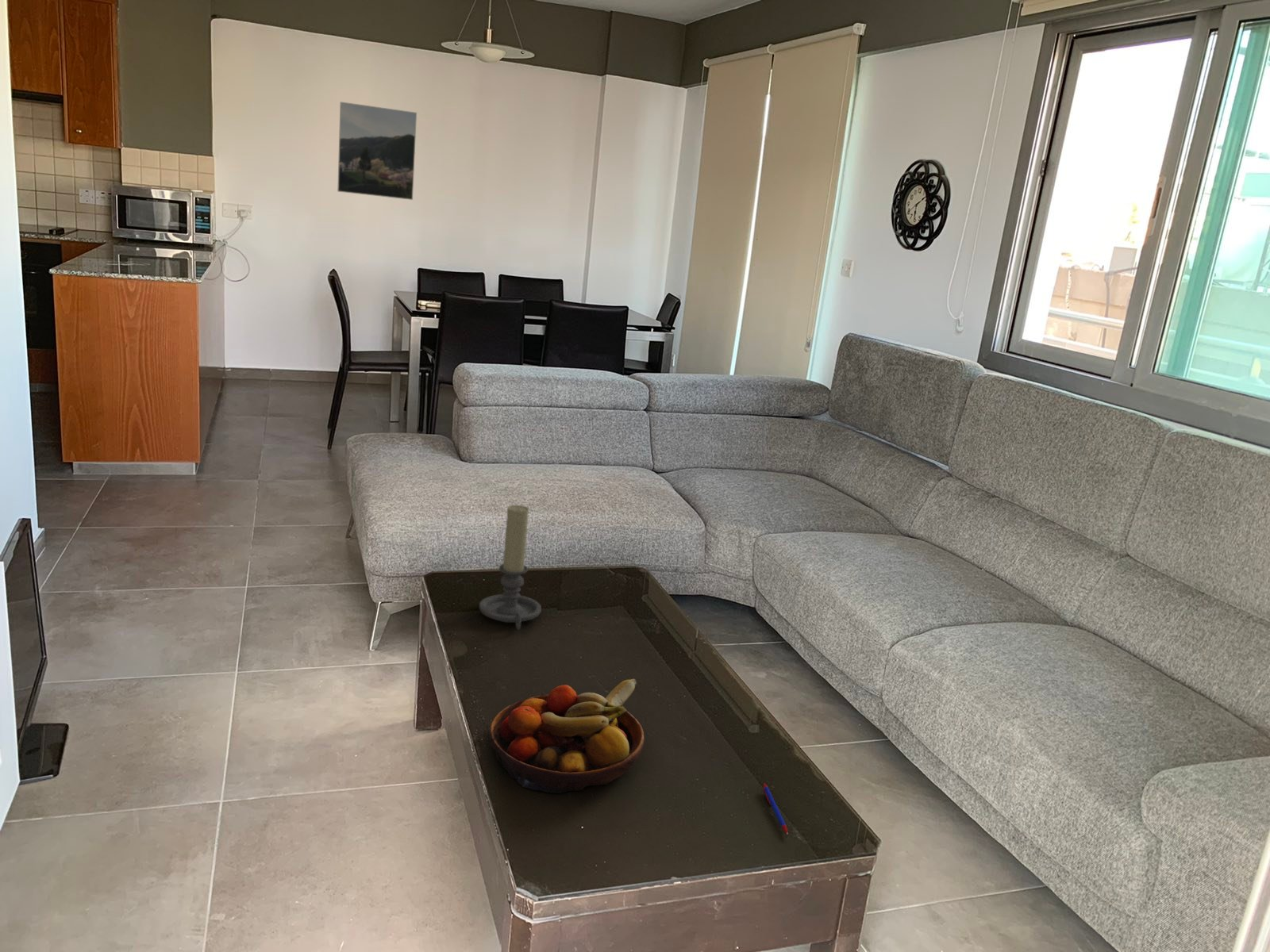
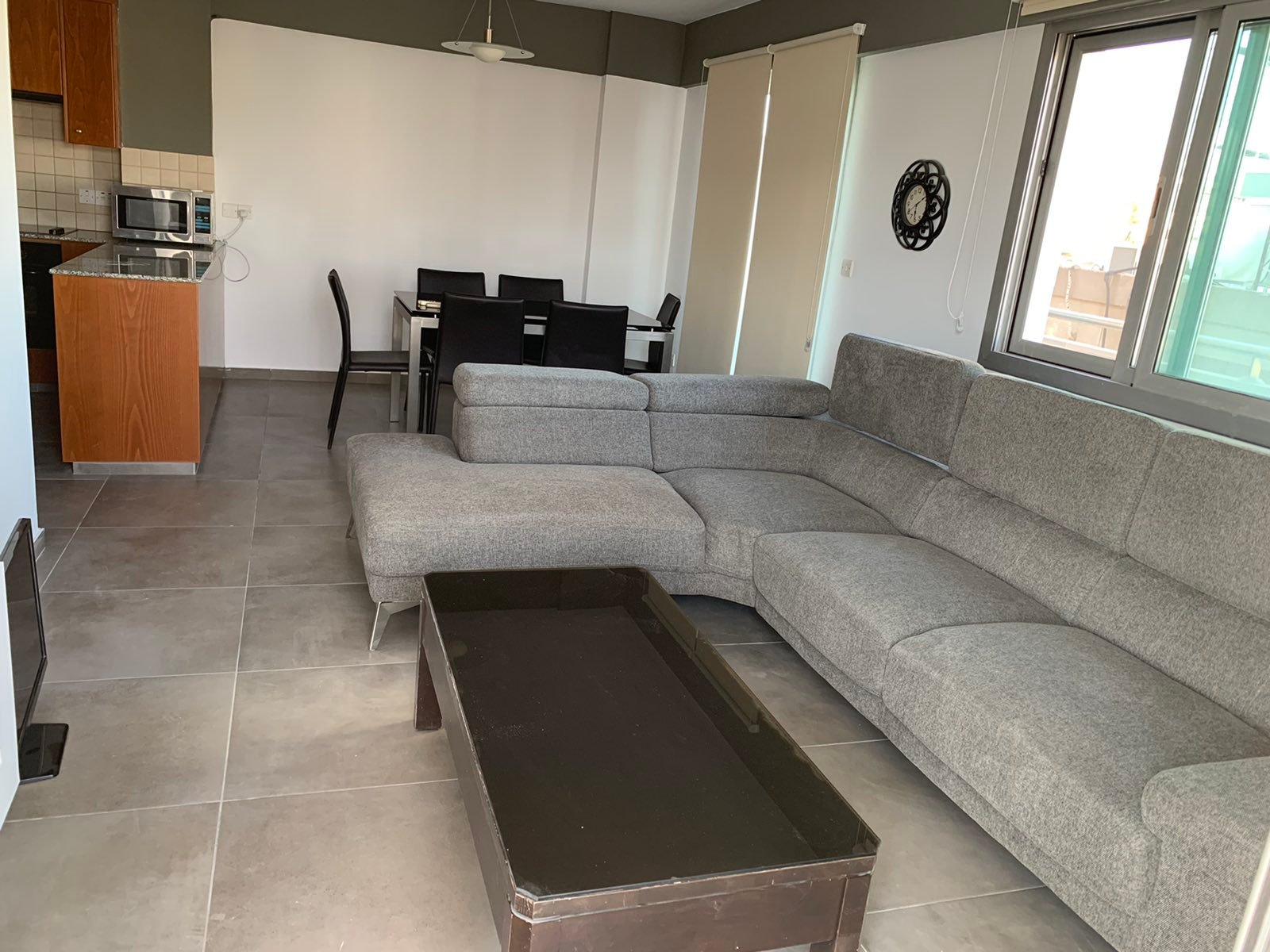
- pen [763,783,789,835]
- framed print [337,101,418,201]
- candle holder [479,505,542,631]
- fruit bowl [488,678,645,794]
